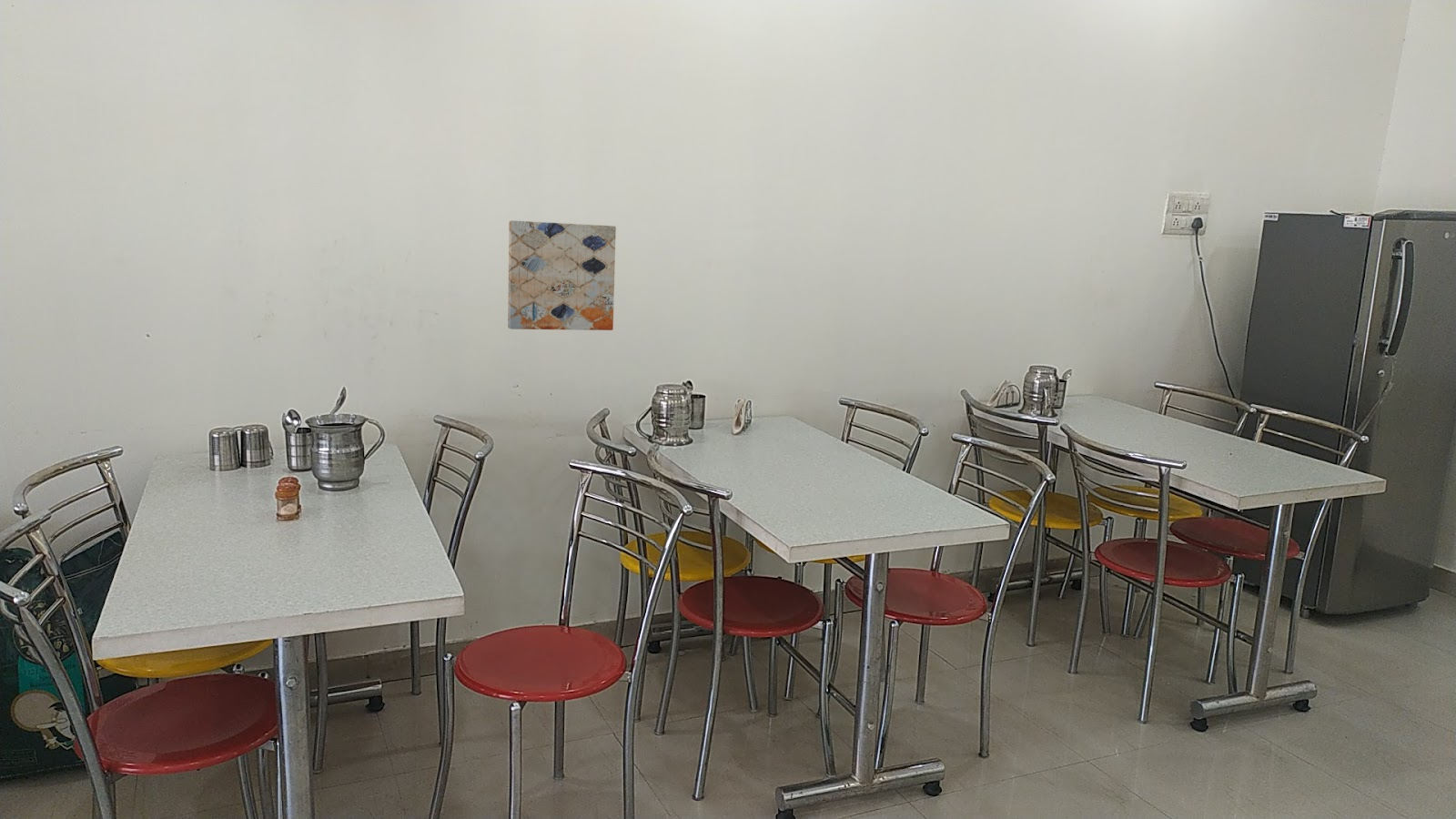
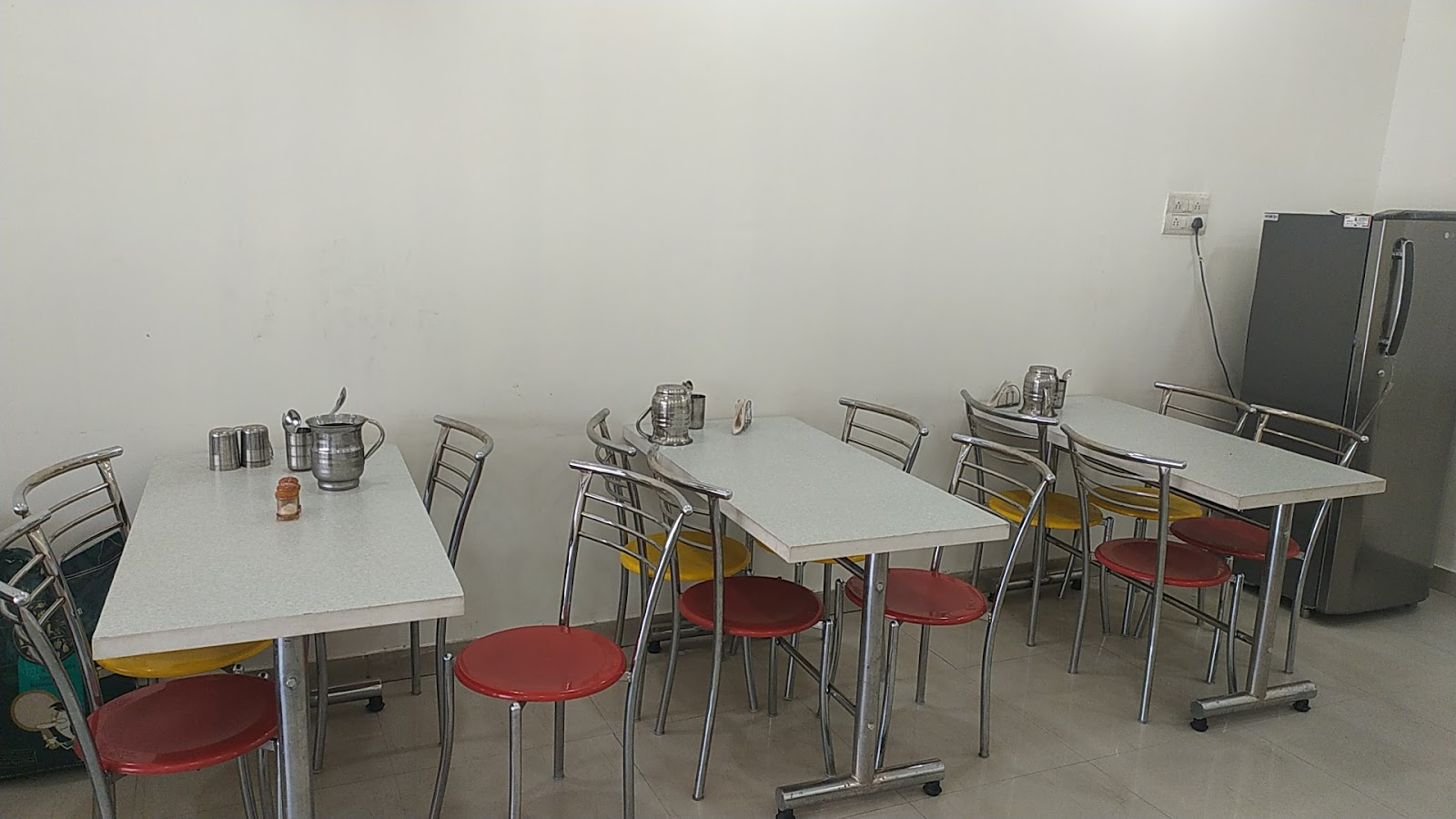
- wall art [507,220,617,331]
